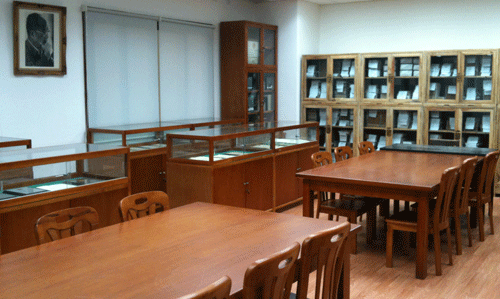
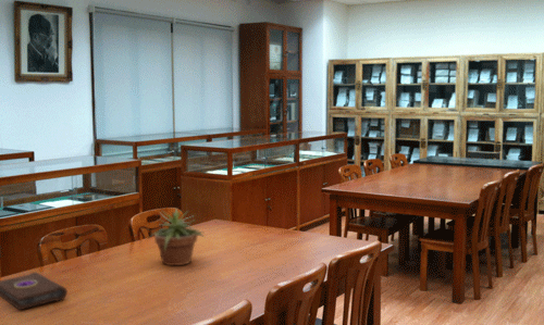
+ book [0,272,69,311]
+ potted plant [146,208,206,266]
